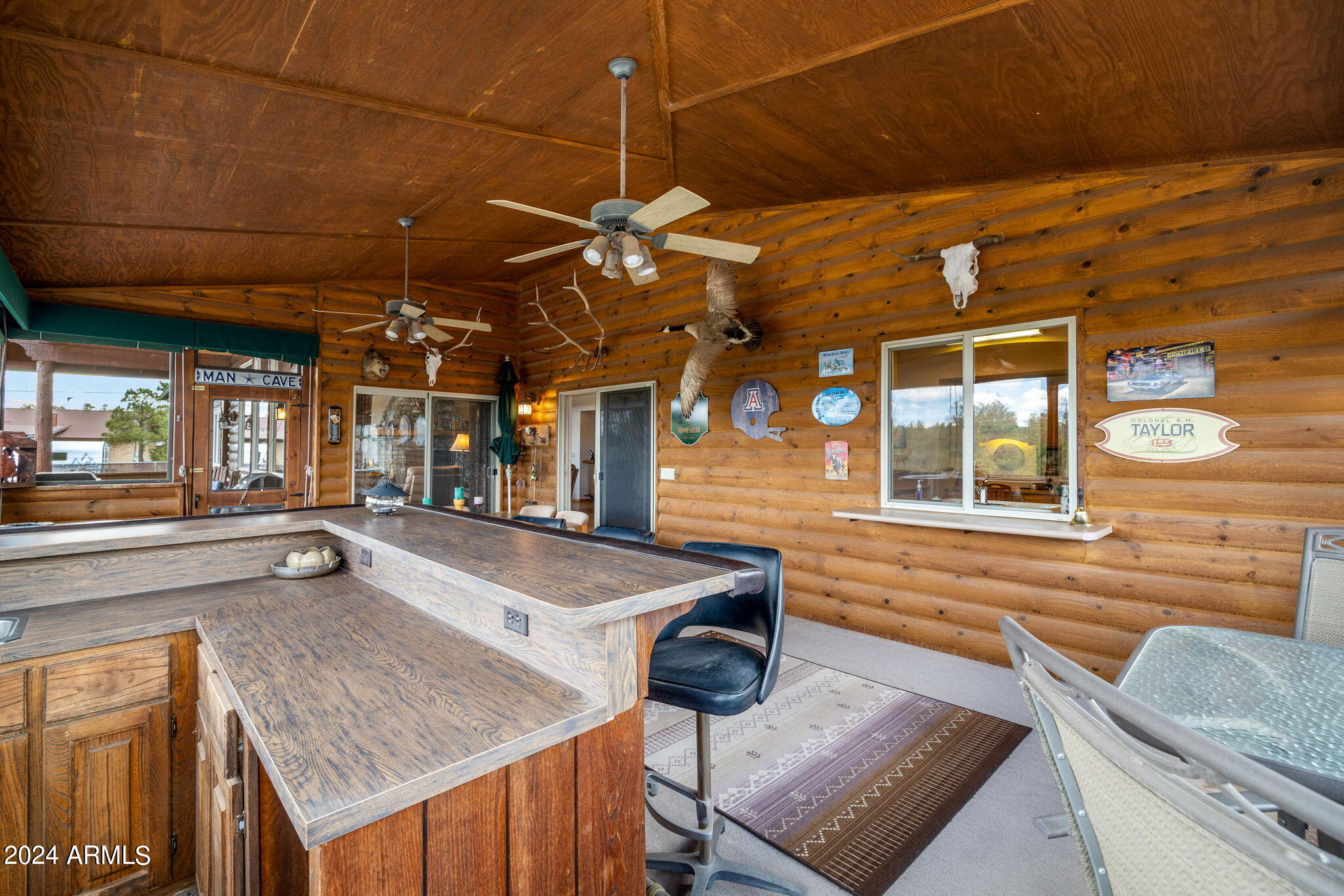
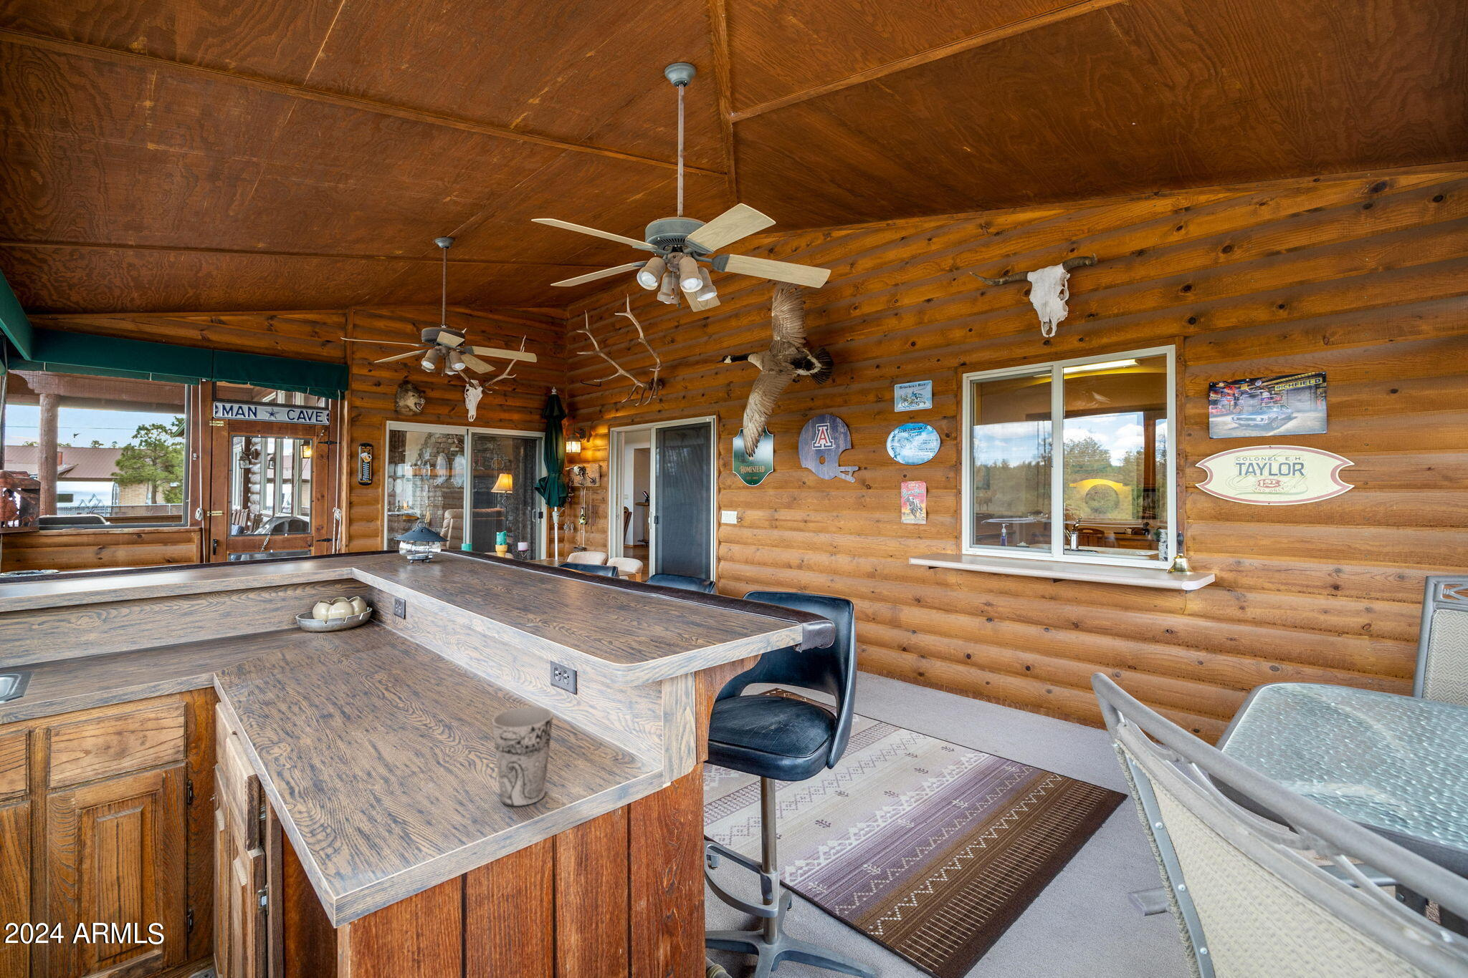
+ cup [492,706,554,807]
